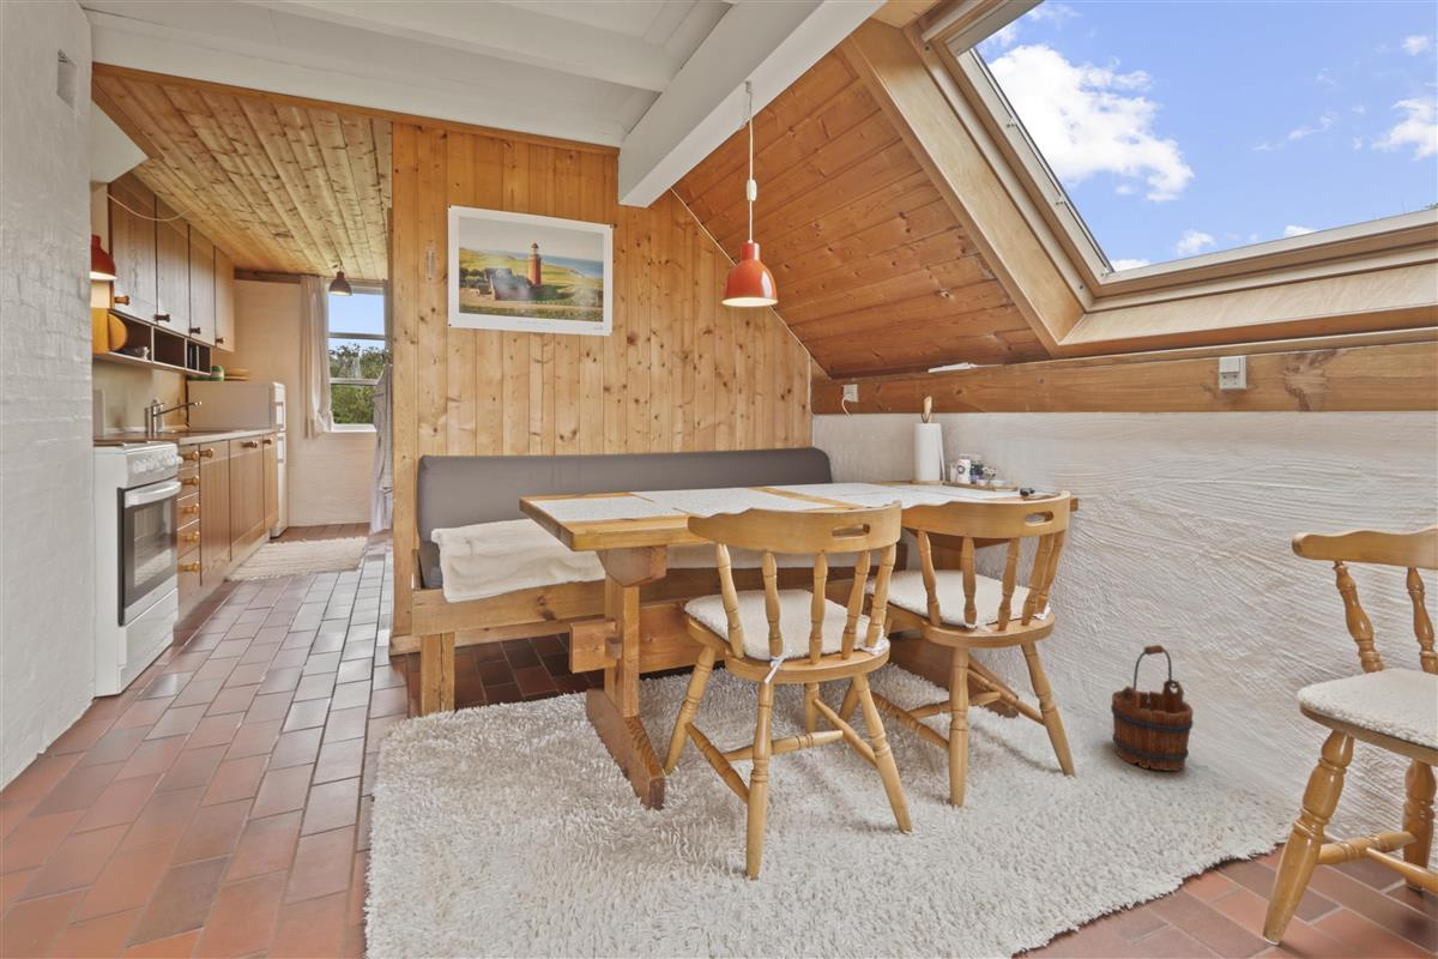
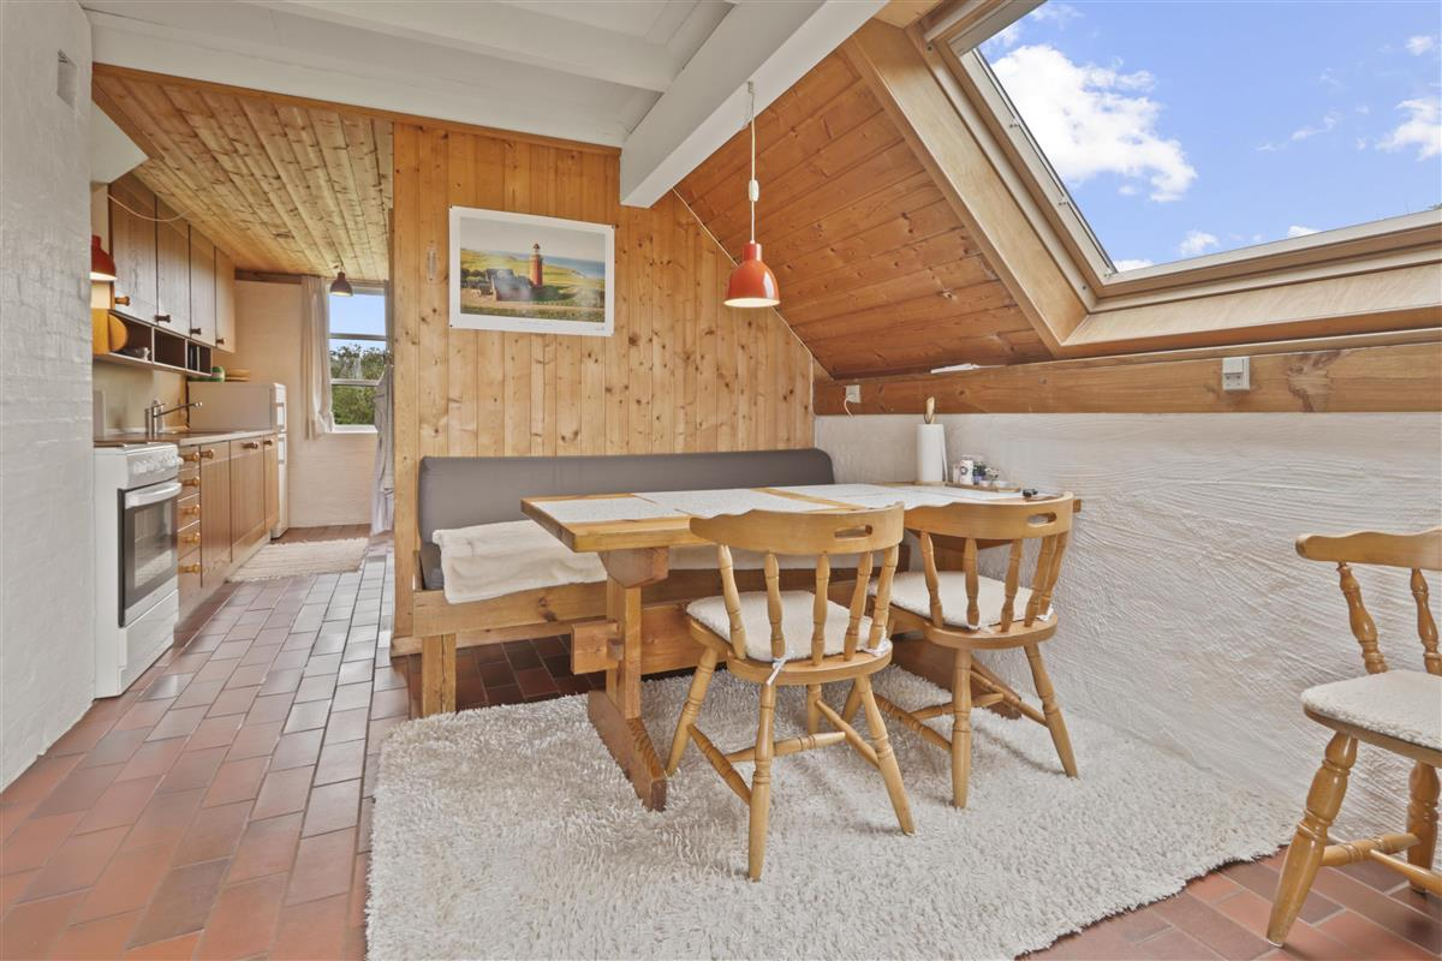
- wooden bucket [1110,644,1195,772]
